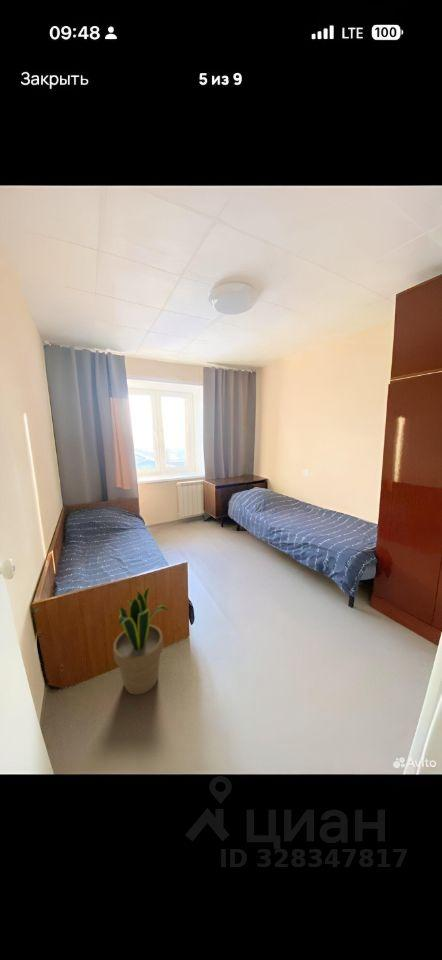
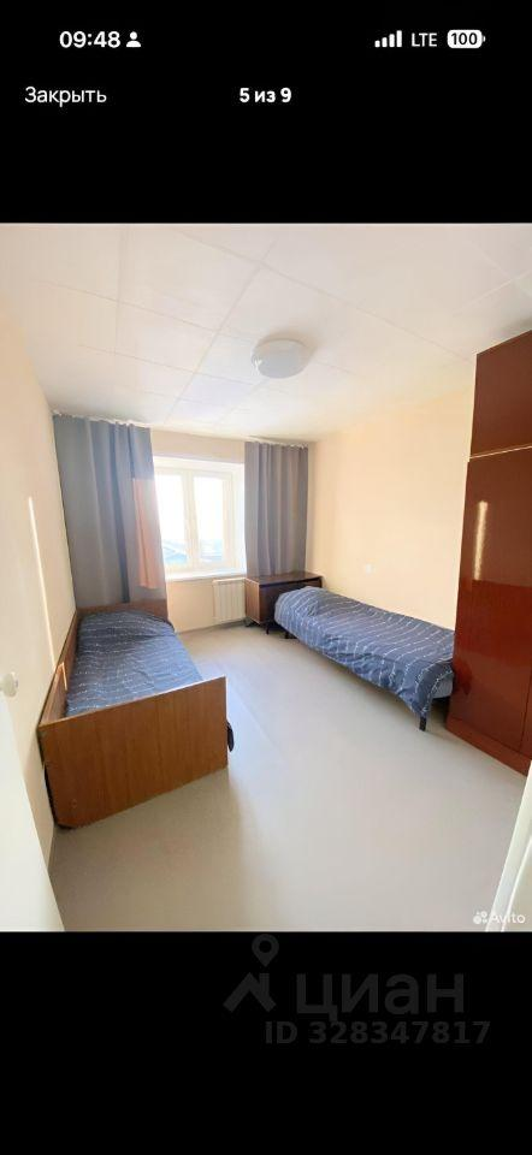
- potted plant [112,586,169,696]
